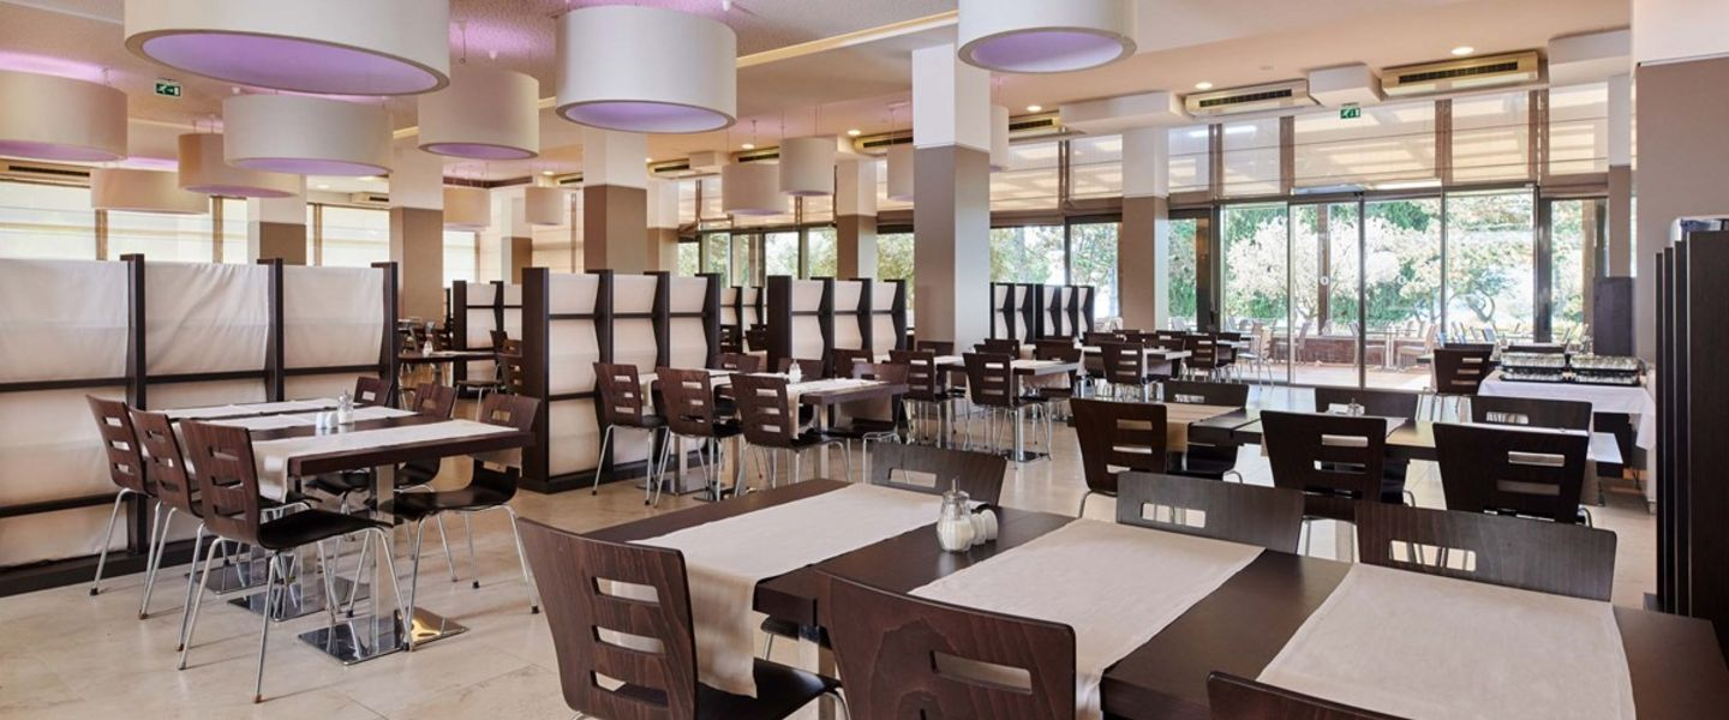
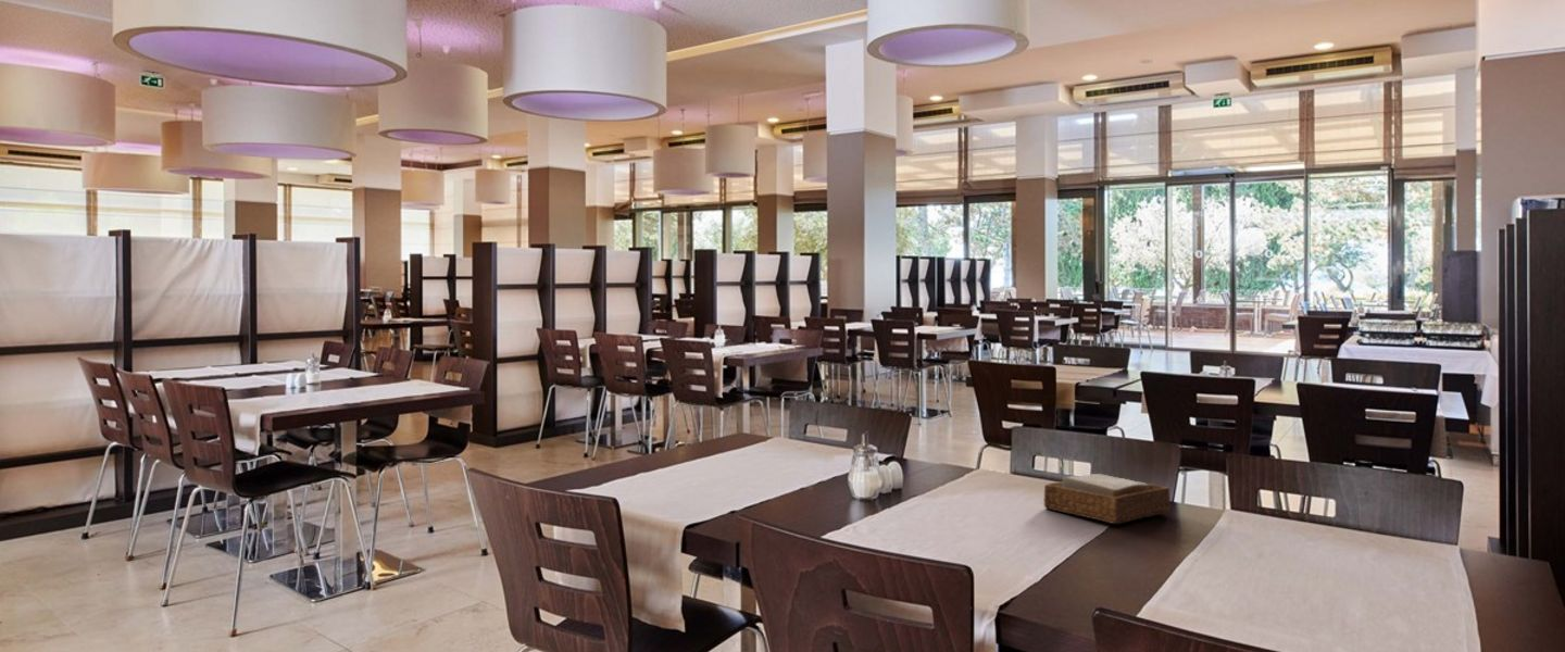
+ napkin holder [1042,473,1172,525]
